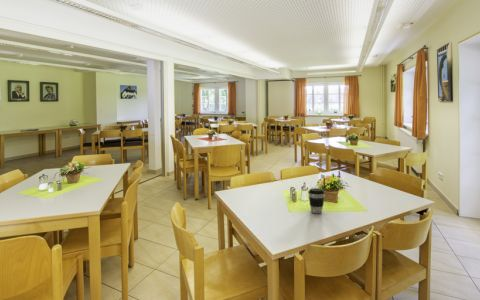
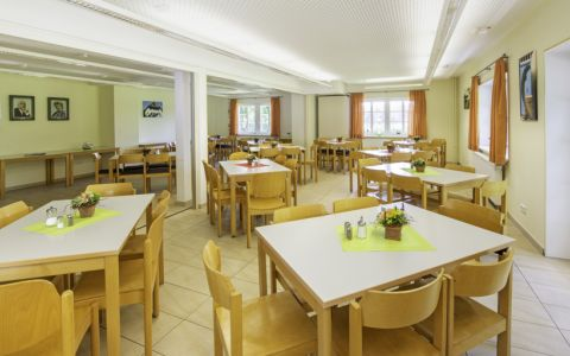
- coffee cup [307,188,326,214]
